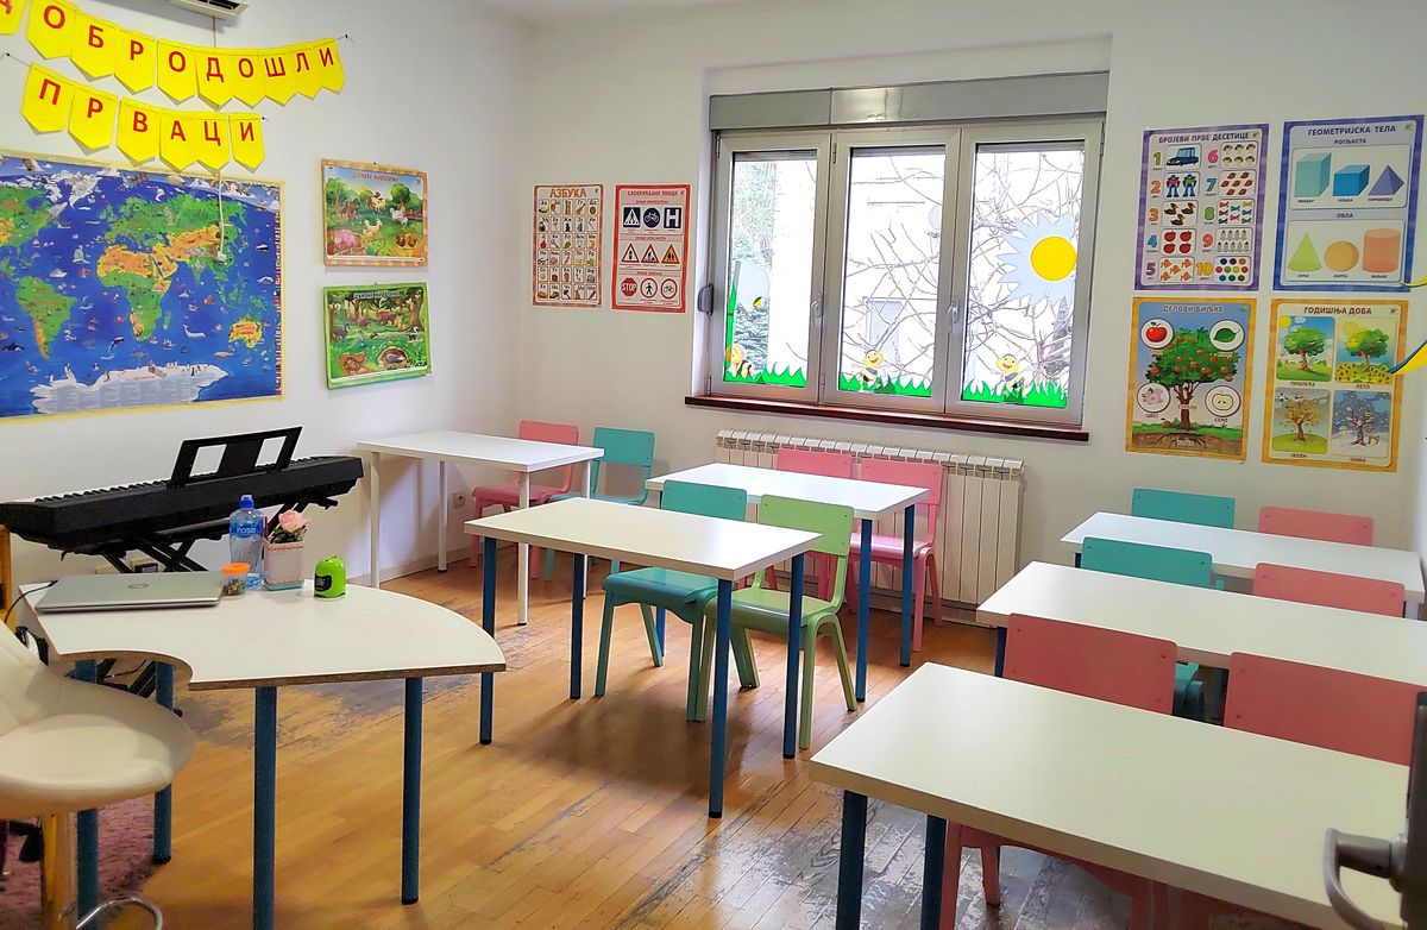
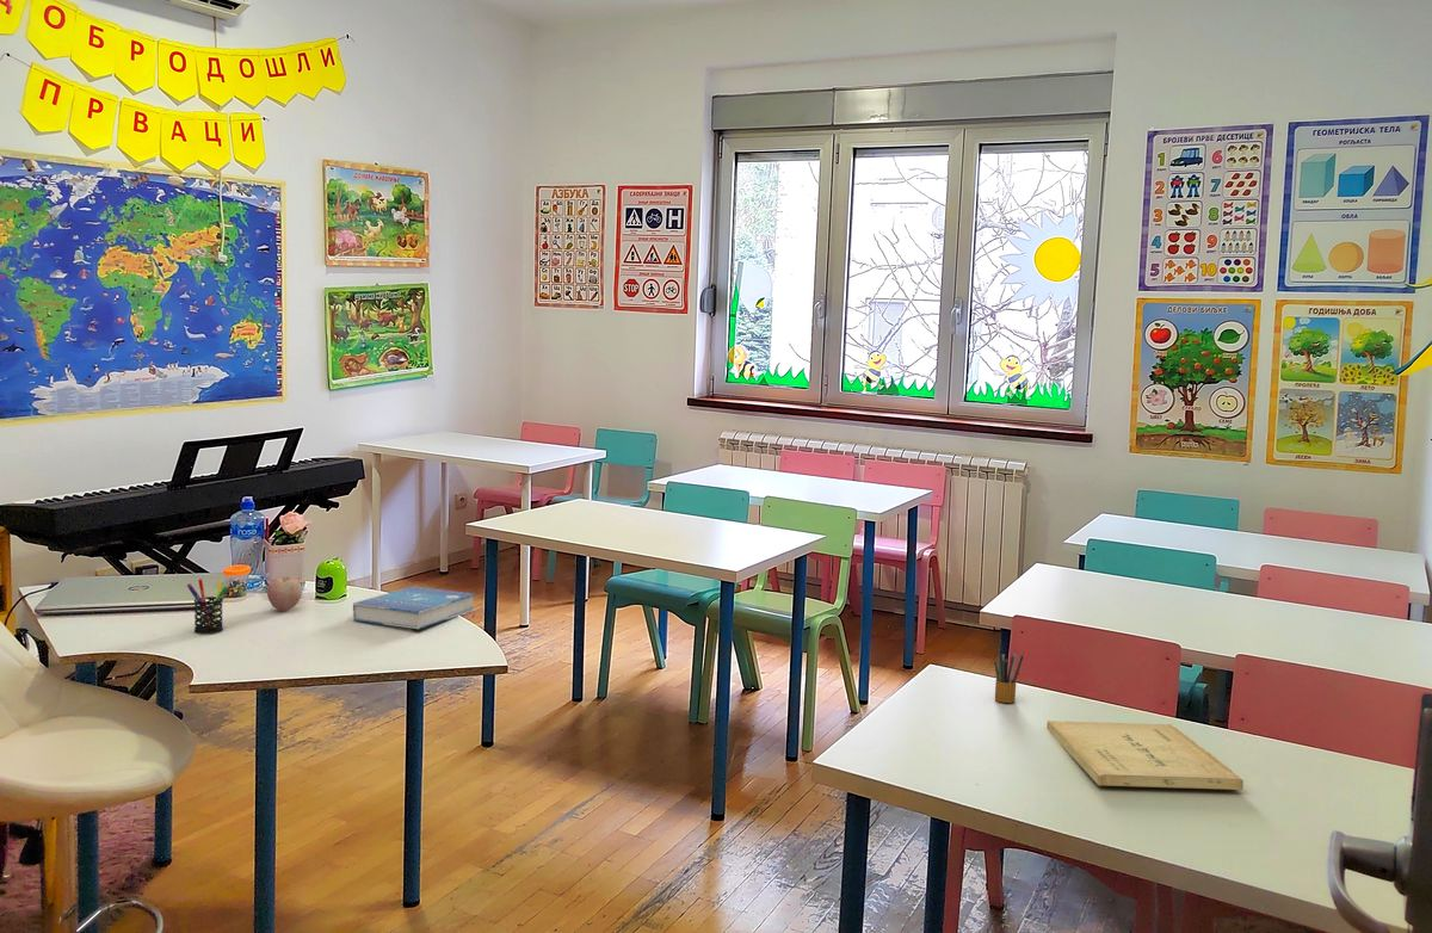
+ apple [266,575,303,612]
+ pen holder [186,577,228,635]
+ book [1045,719,1245,791]
+ book [352,585,476,630]
+ pencil box [993,649,1025,704]
